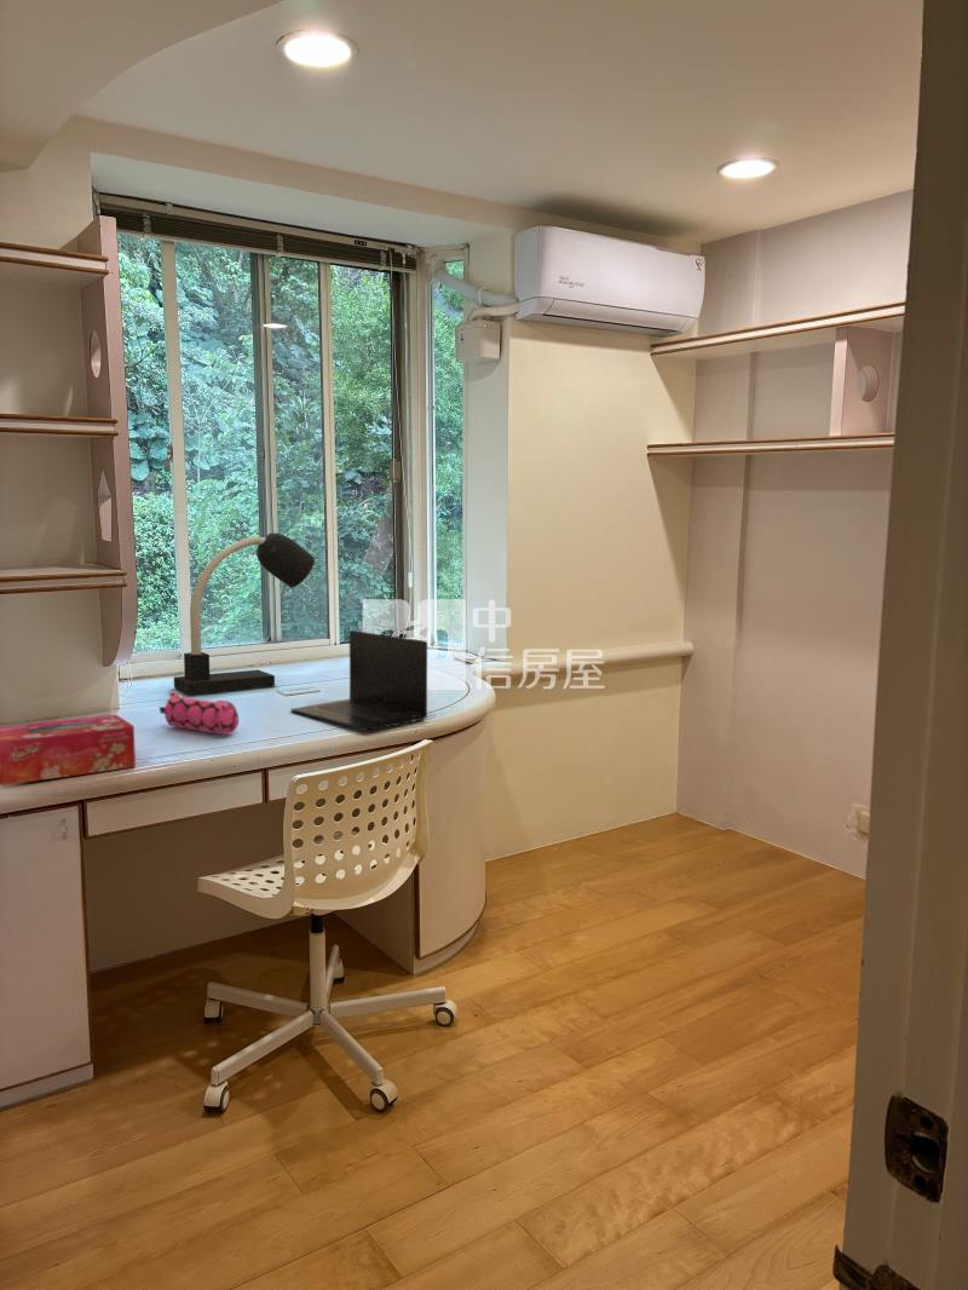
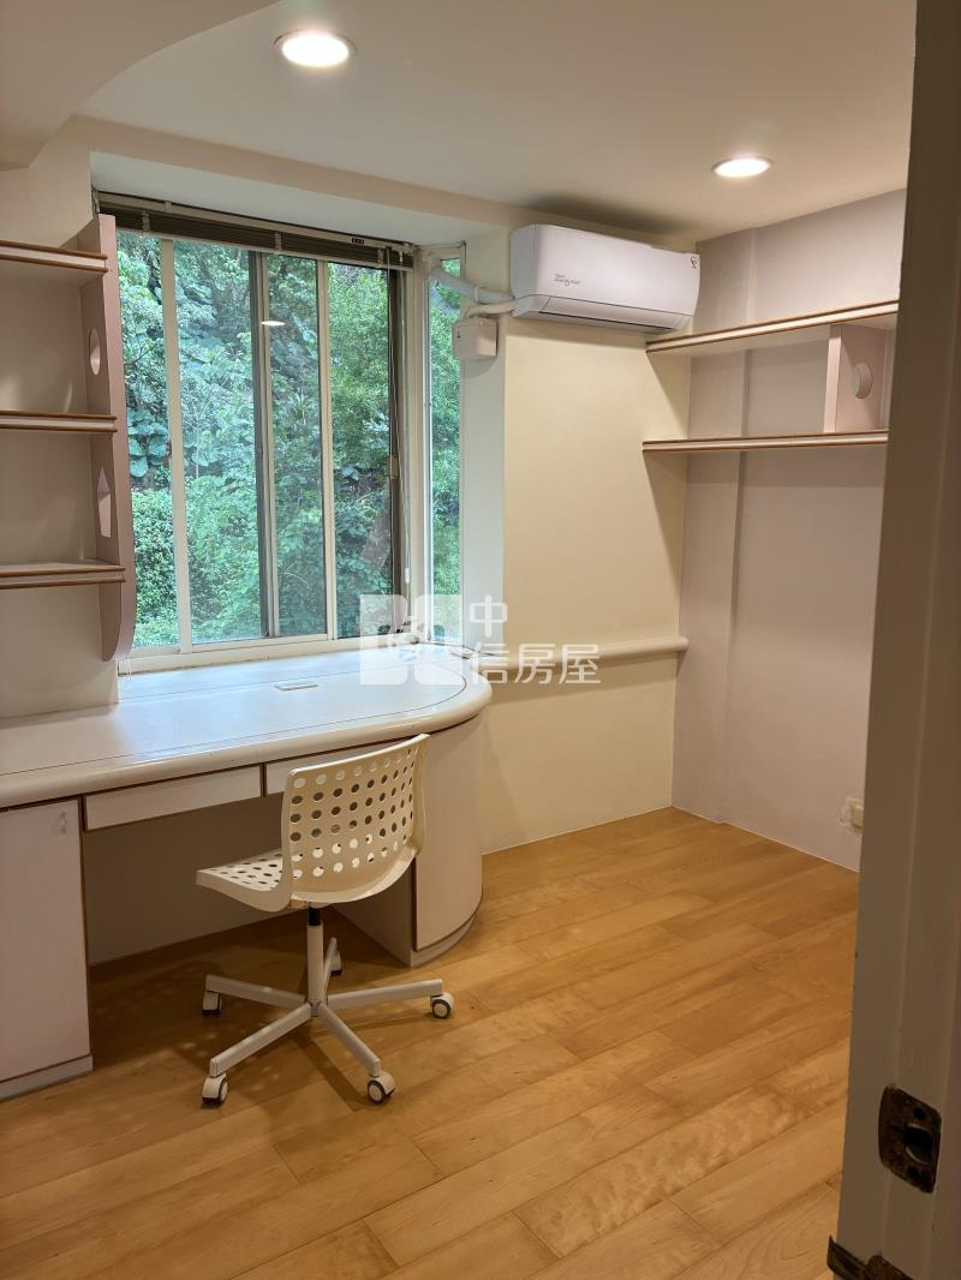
- desk lamp [173,531,316,696]
- pencil case [159,690,240,736]
- laptop [289,629,428,732]
- tissue box [0,714,137,787]
